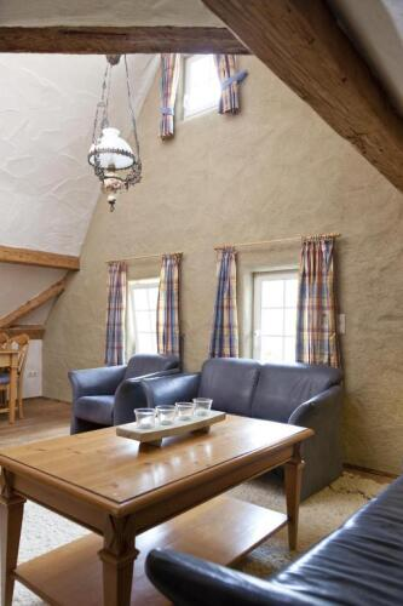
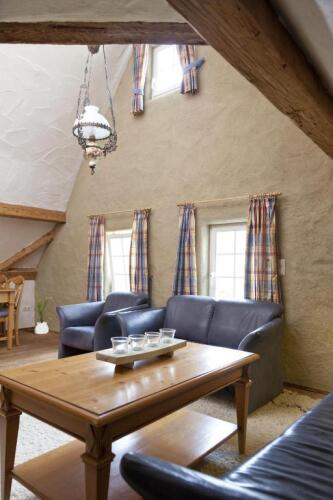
+ house plant [33,291,53,335]
